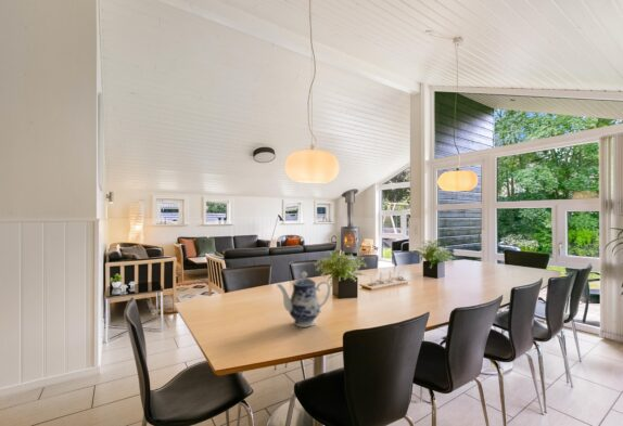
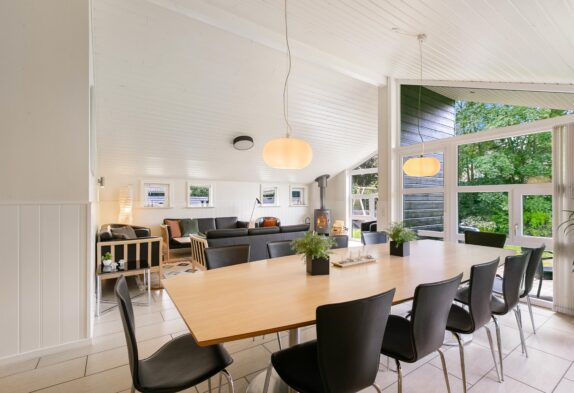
- teapot [276,271,331,328]
